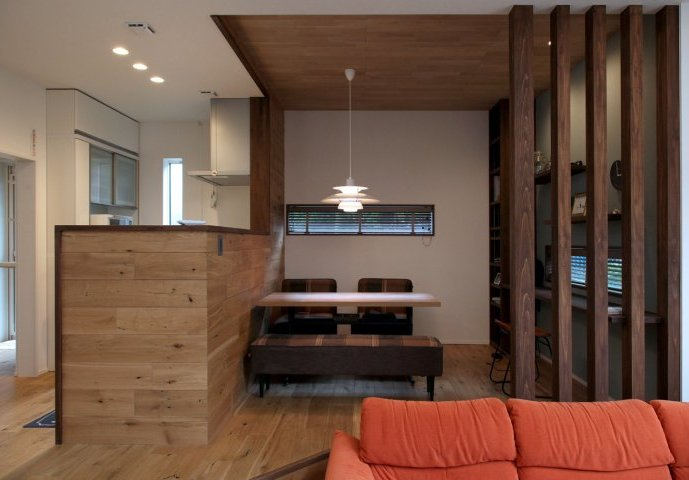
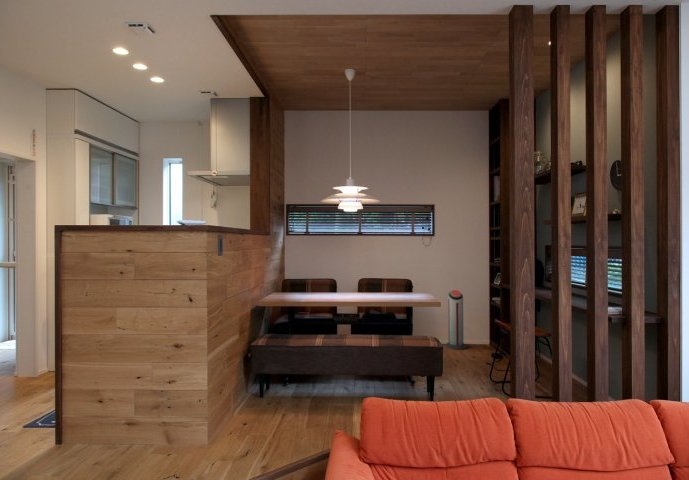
+ air purifier [445,289,468,350]
